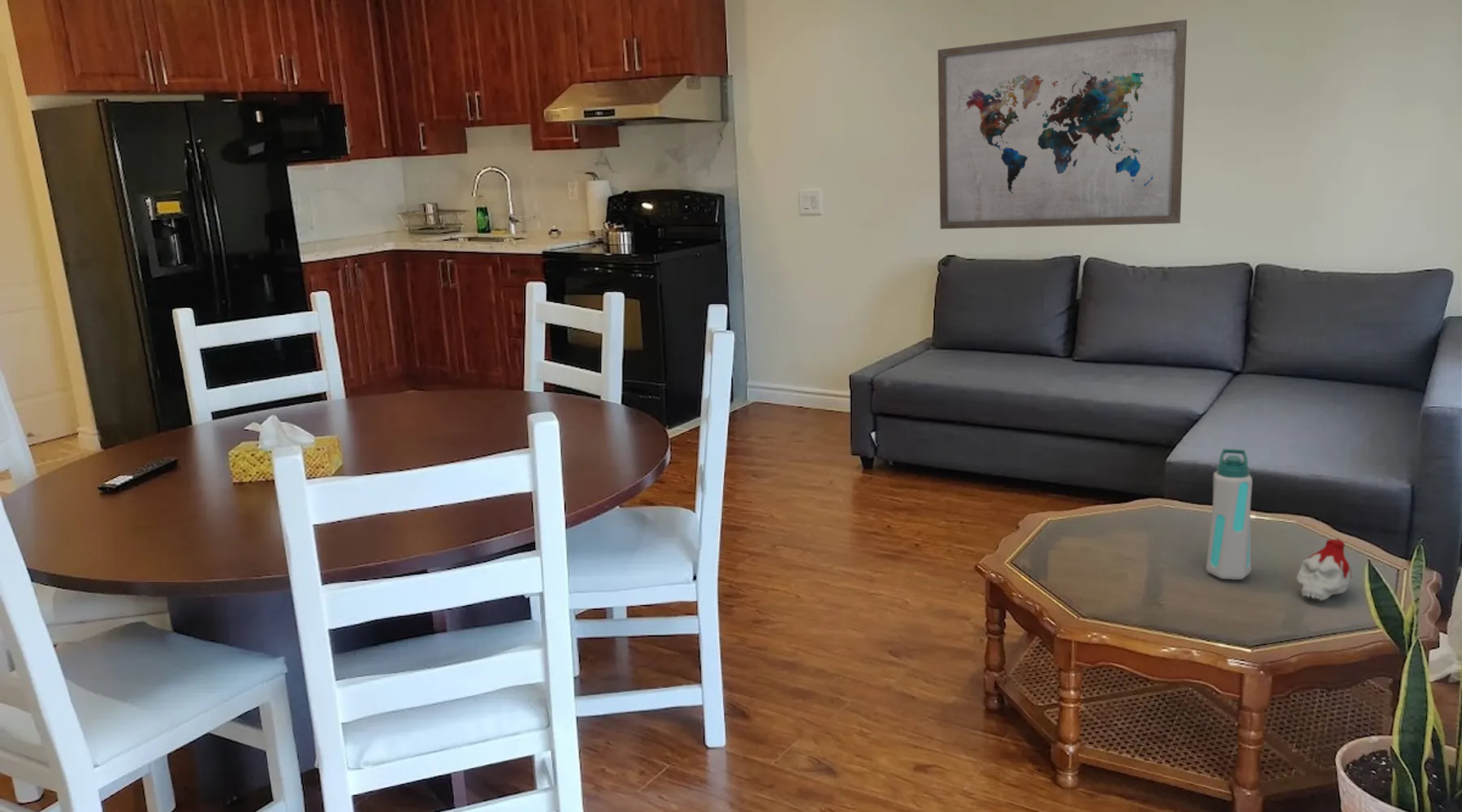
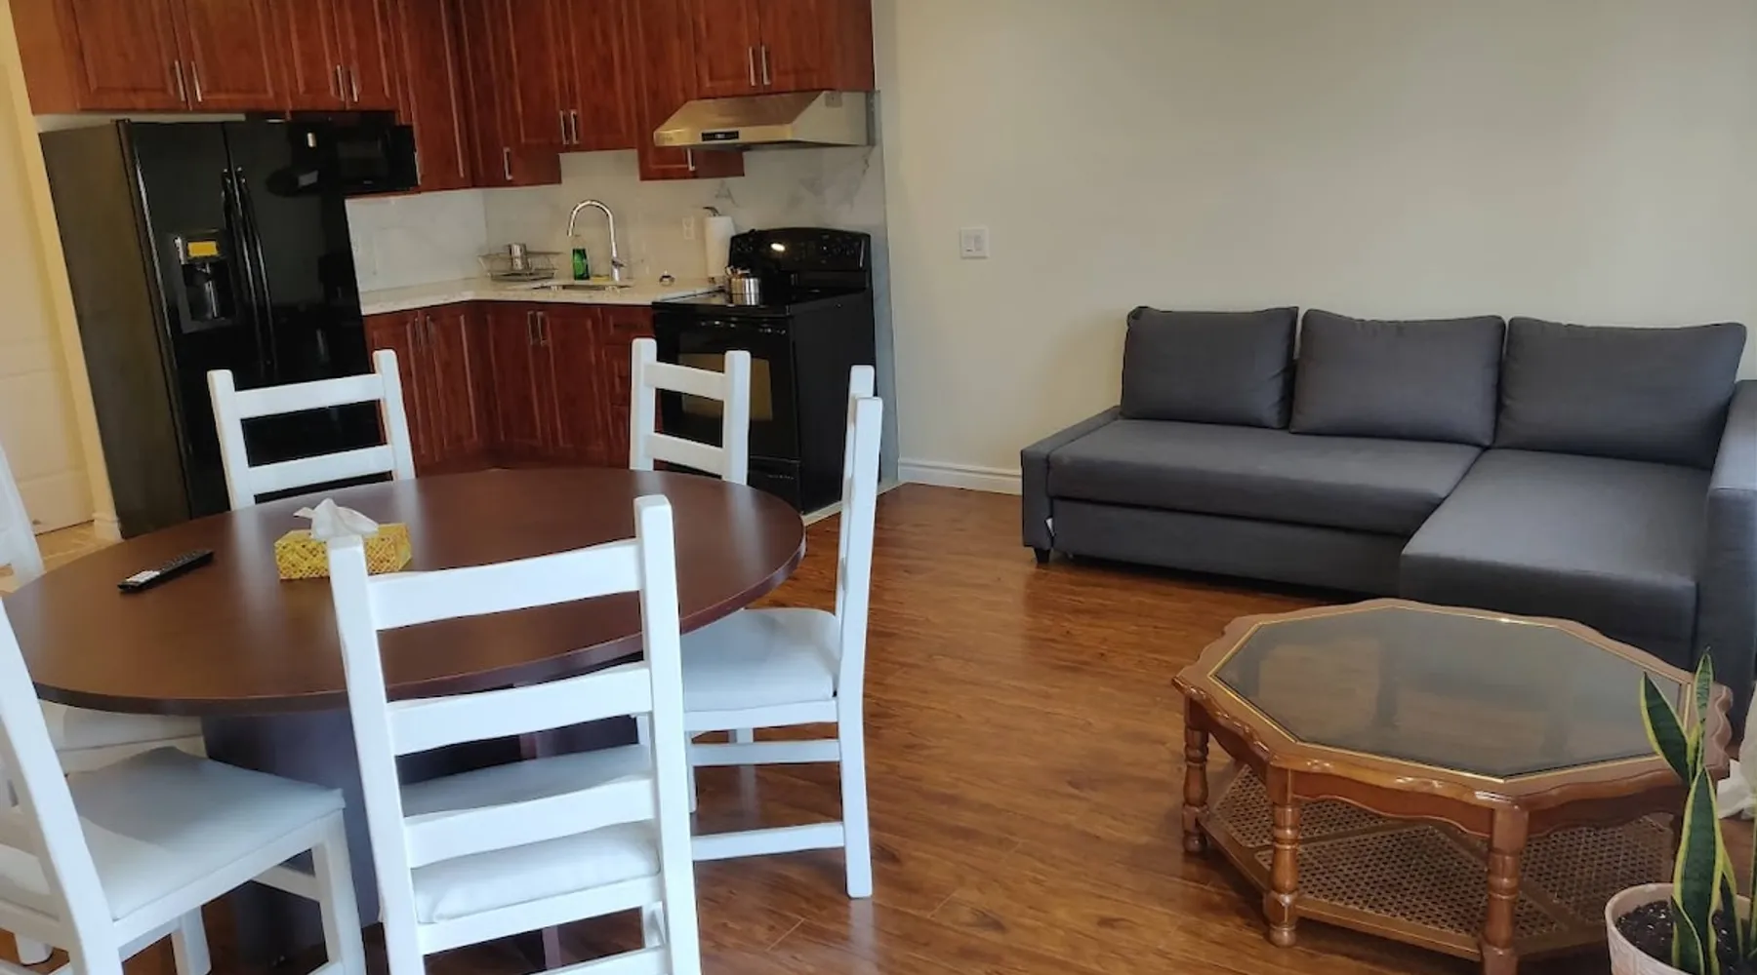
- water bottle [1205,448,1253,581]
- candle [1295,538,1352,602]
- wall art [937,19,1187,230]
